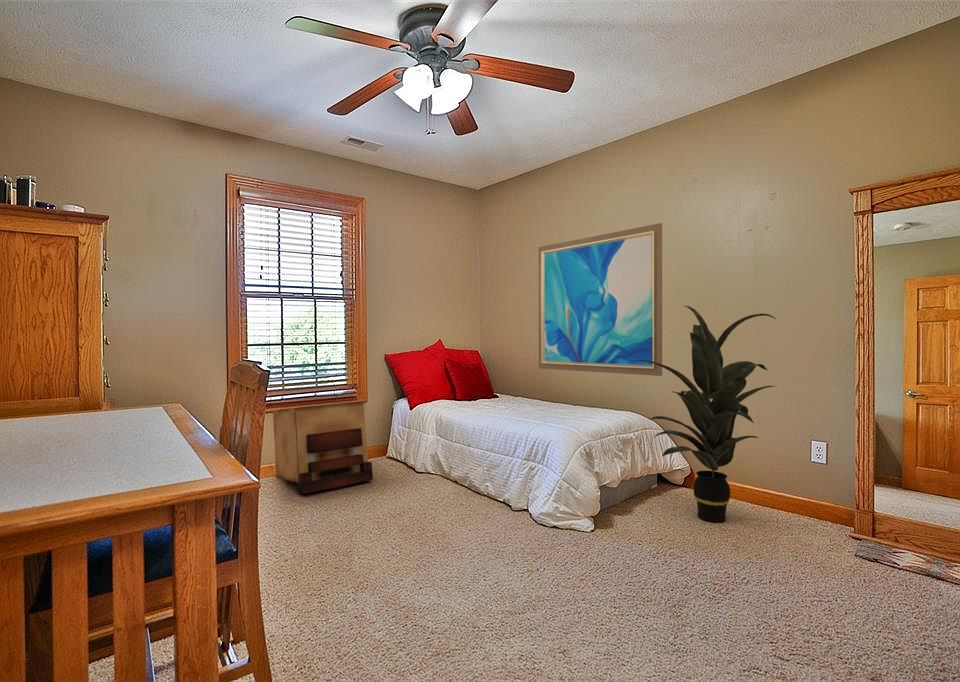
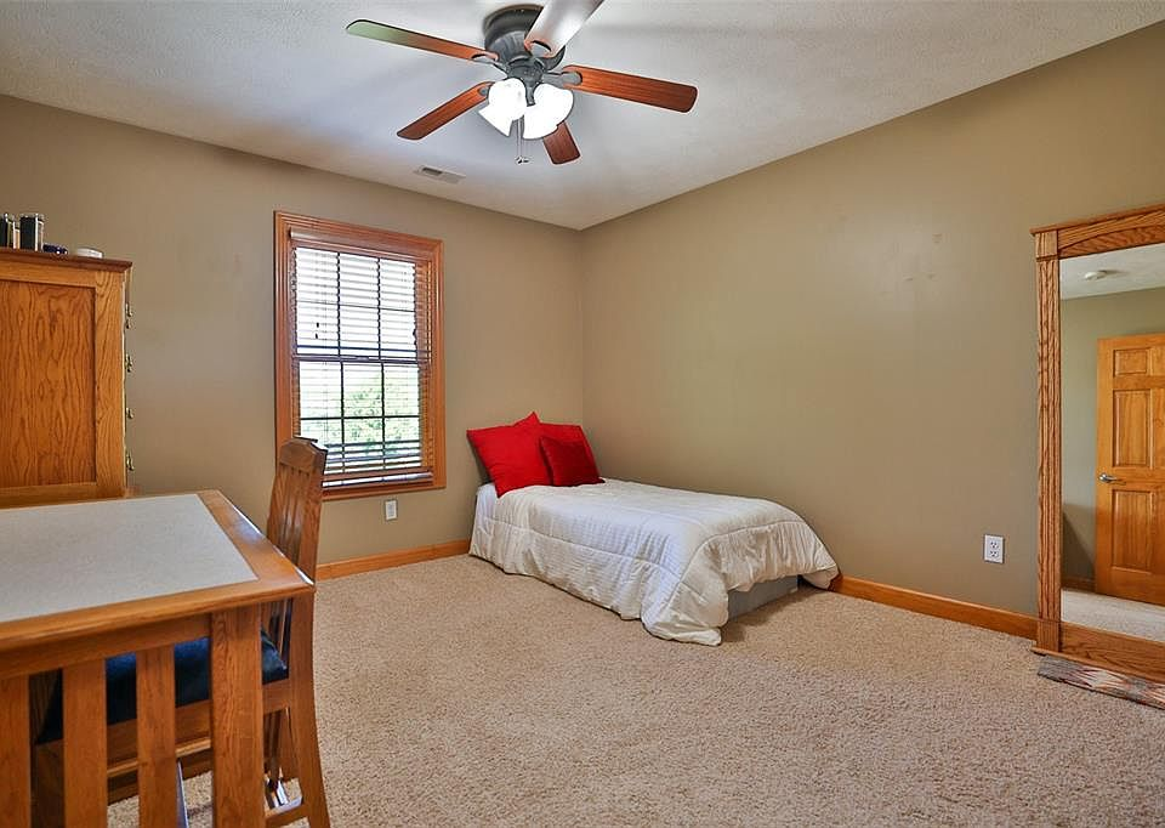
- indoor plant [632,305,778,523]
- wall art [538,222,663,377]
- nightstand [272,401,374,495]
